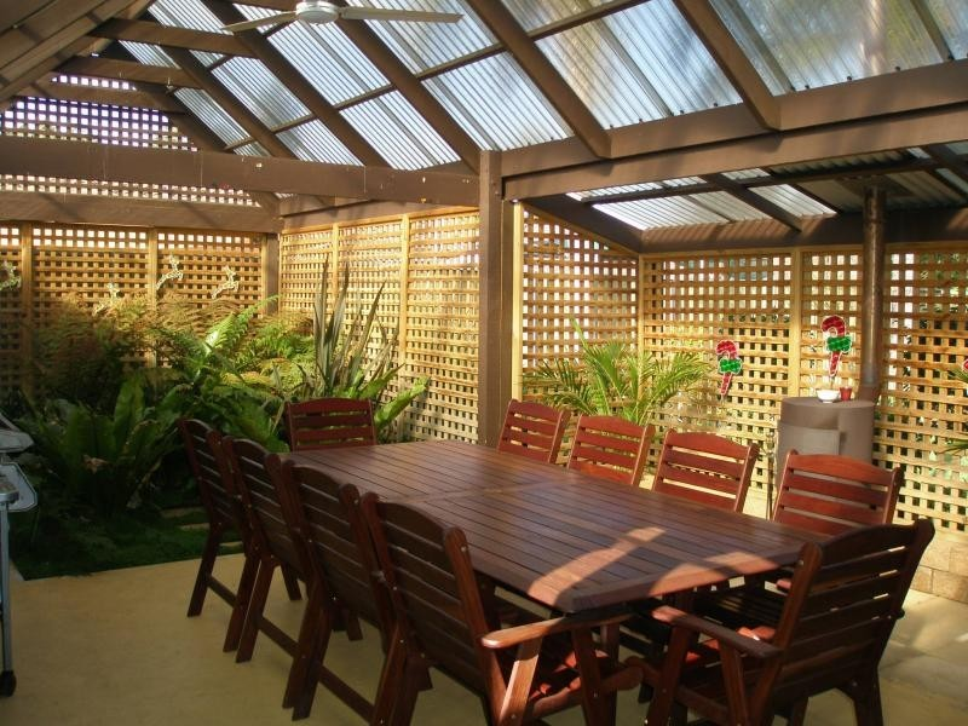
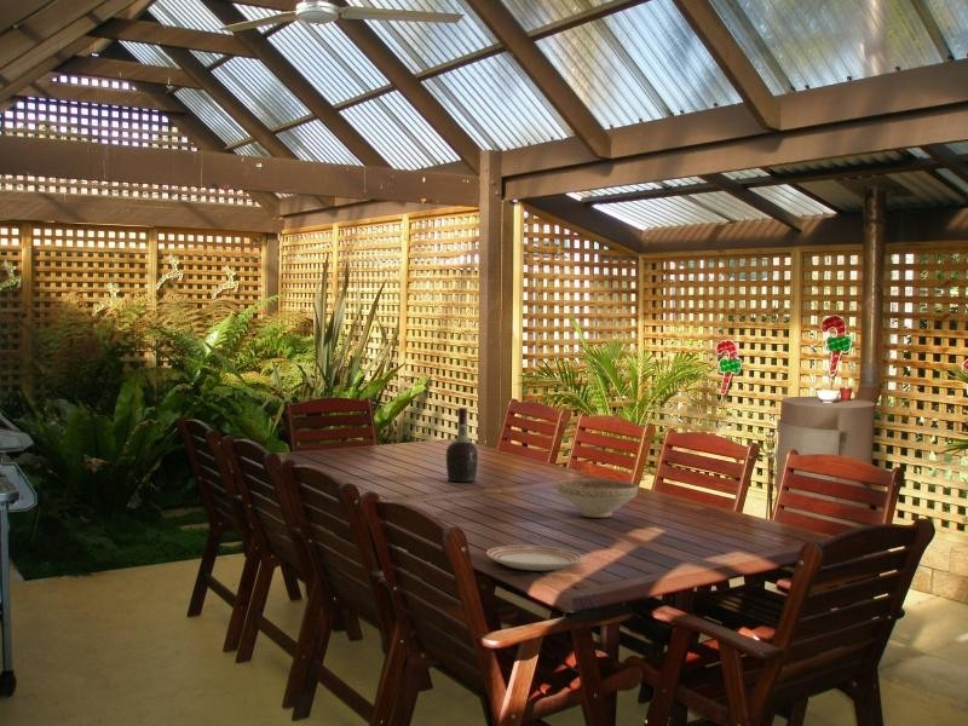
+ cognac bottle [444,407,479,483]
+ decorative bowl [557,478,639,519]
+ dinner plate [485,544,584,571]
